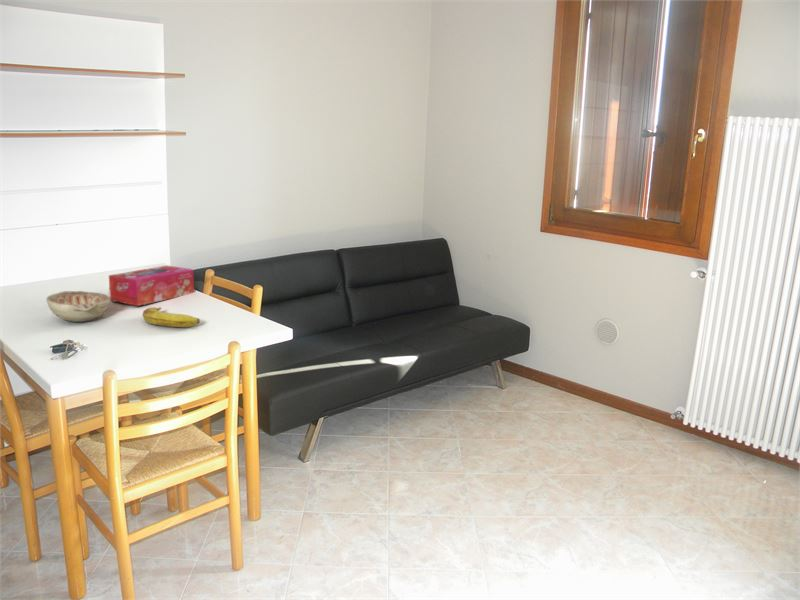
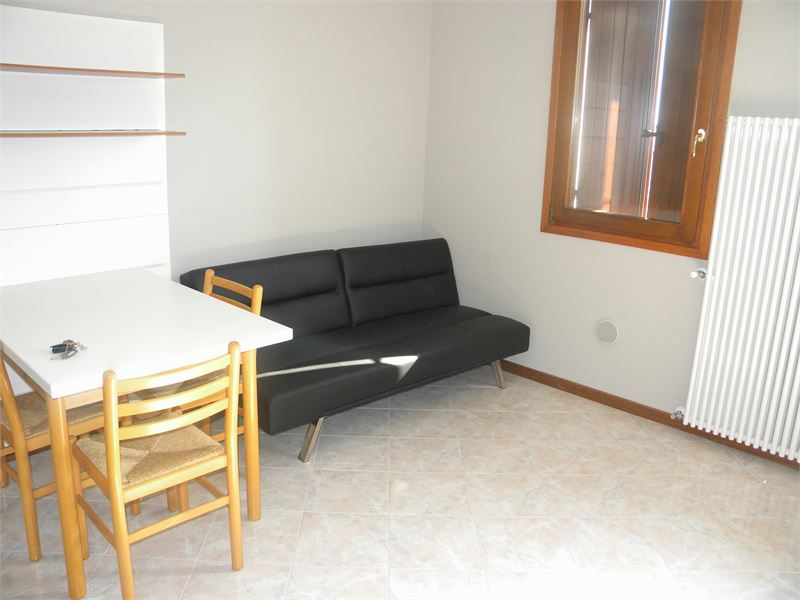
- tissue box [108,264,195,307]
- banana [142,306,201,329]
- decorative bowl [45,290,111,323]
